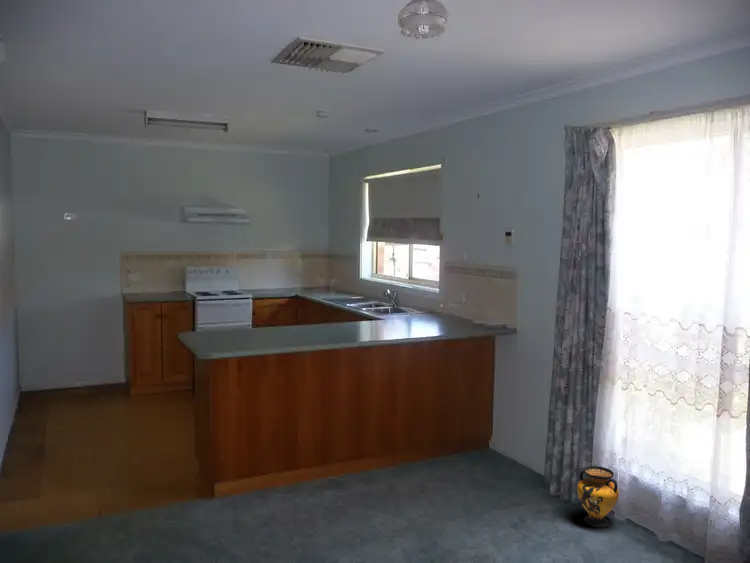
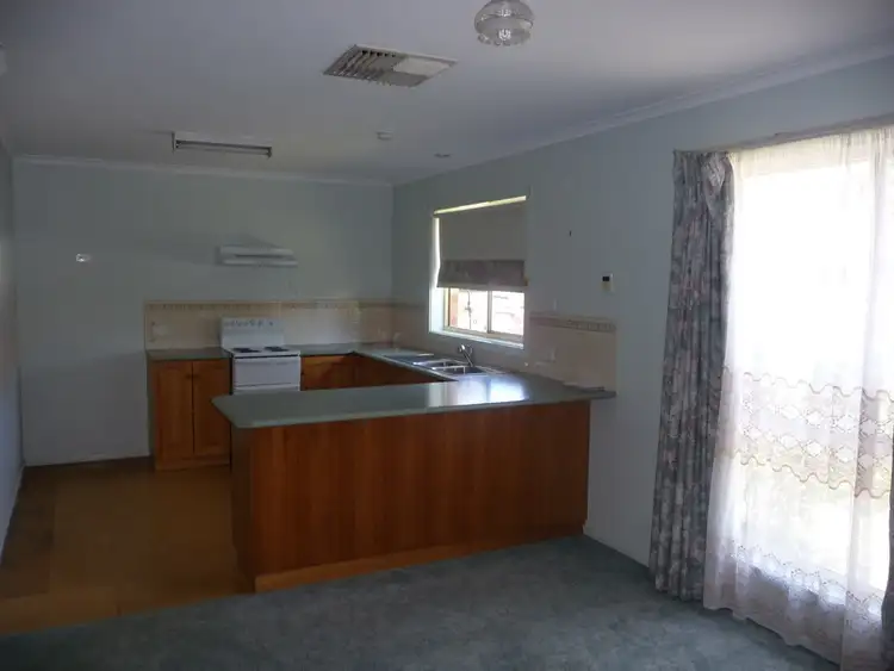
- vase [576,465,620,528]
